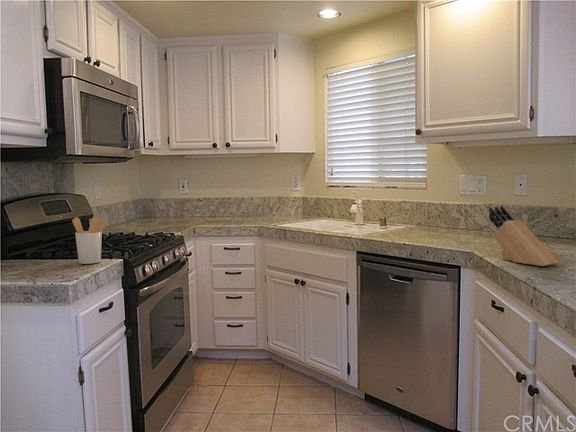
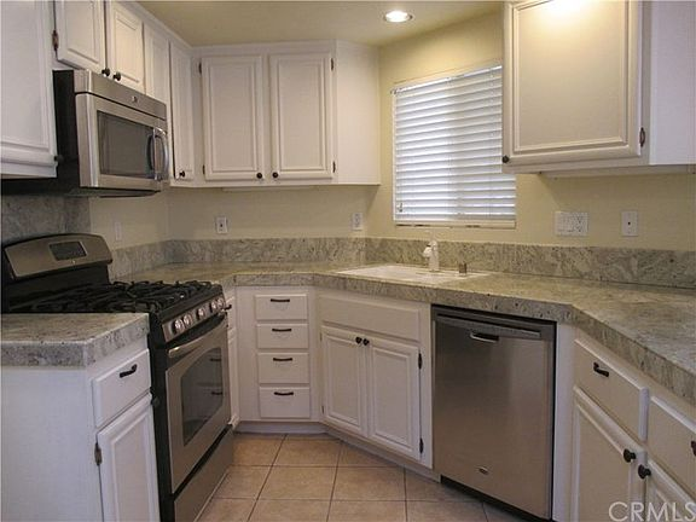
- knife block [488,205,560,267]
- utensil holder [71,216,107,265]
